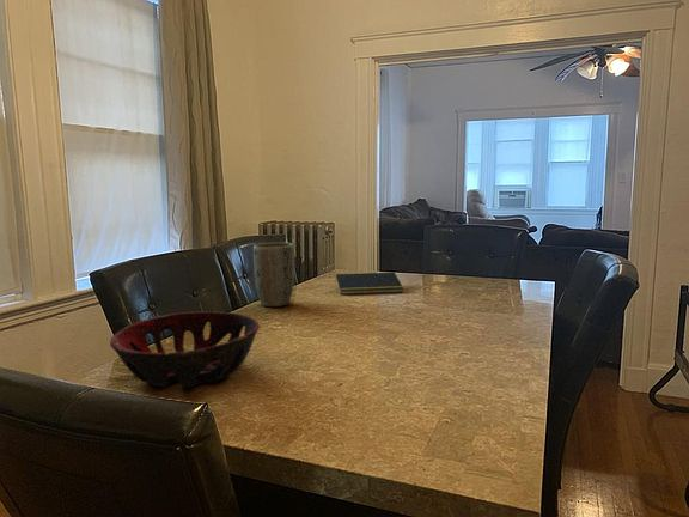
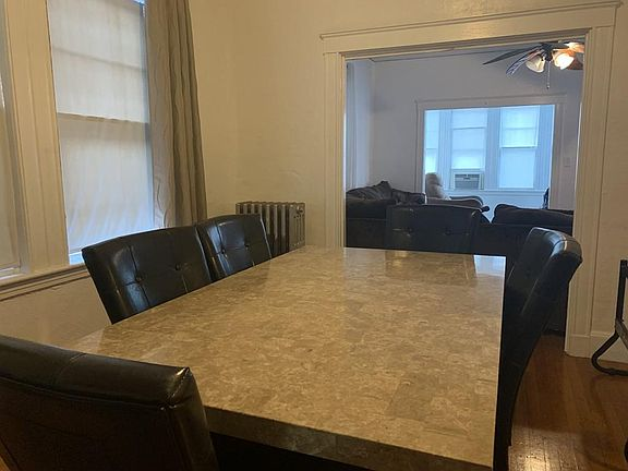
- decorative bowl [109,310,261,389]
- plant pot [252,241,295,308]
- notepad [334,272,404,296]
